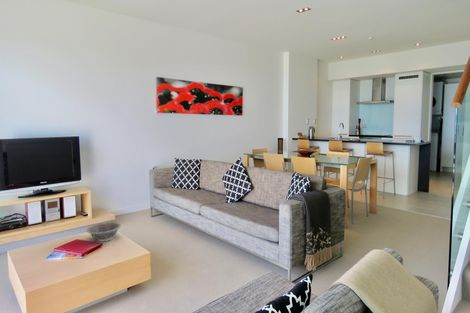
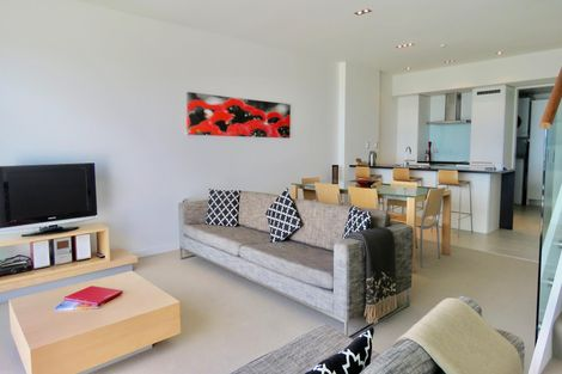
- decorative bowl [85,221,122,243]
